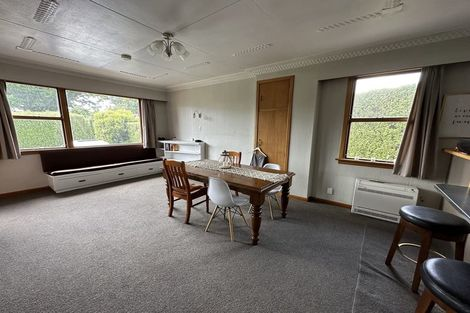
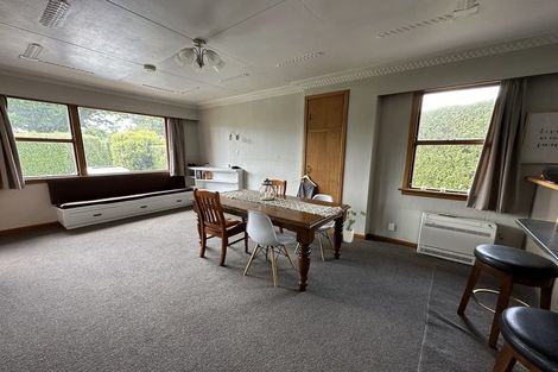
+ house plant [342,210,368,244]
